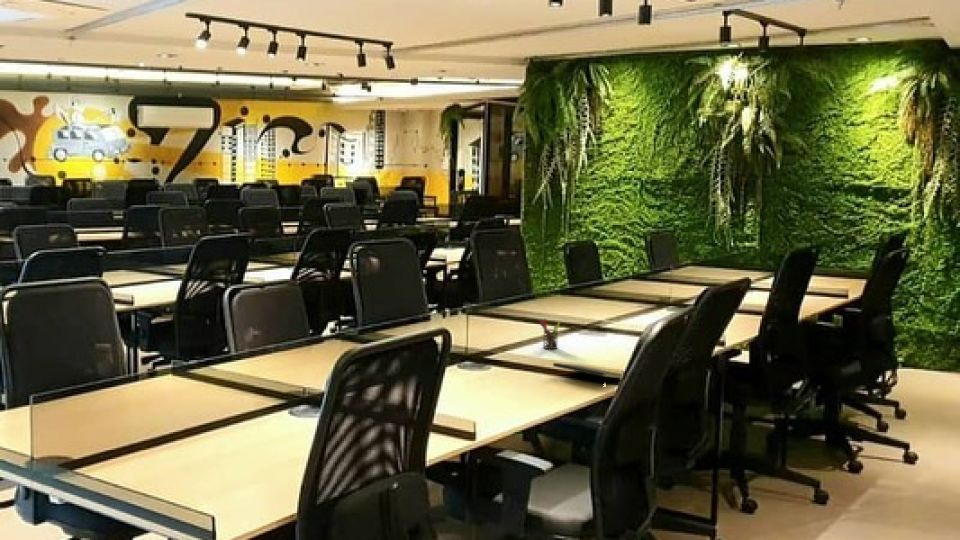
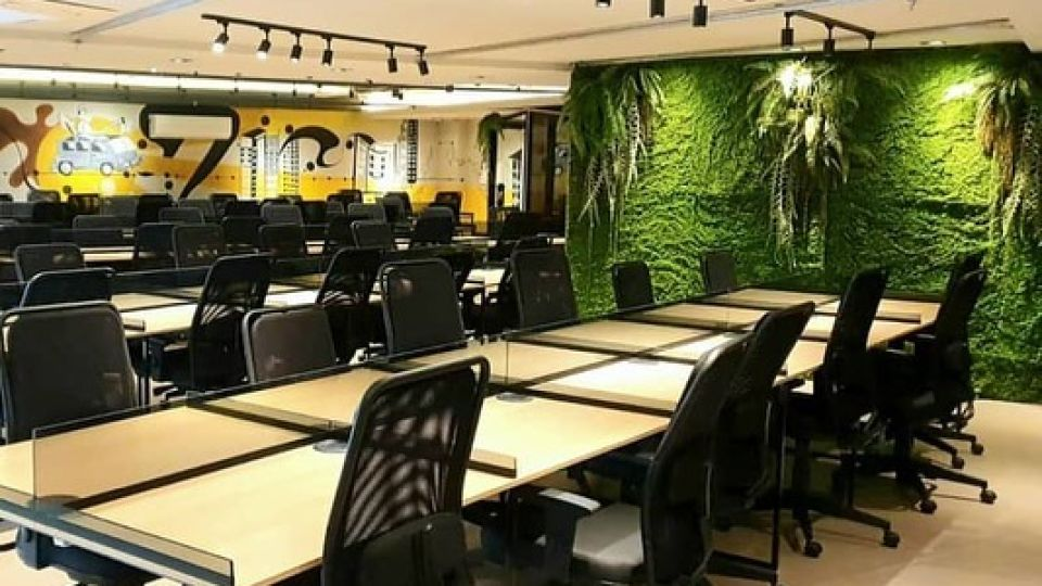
- pen holder [539,318,562,350]
- notepad [552,362,623,381]
